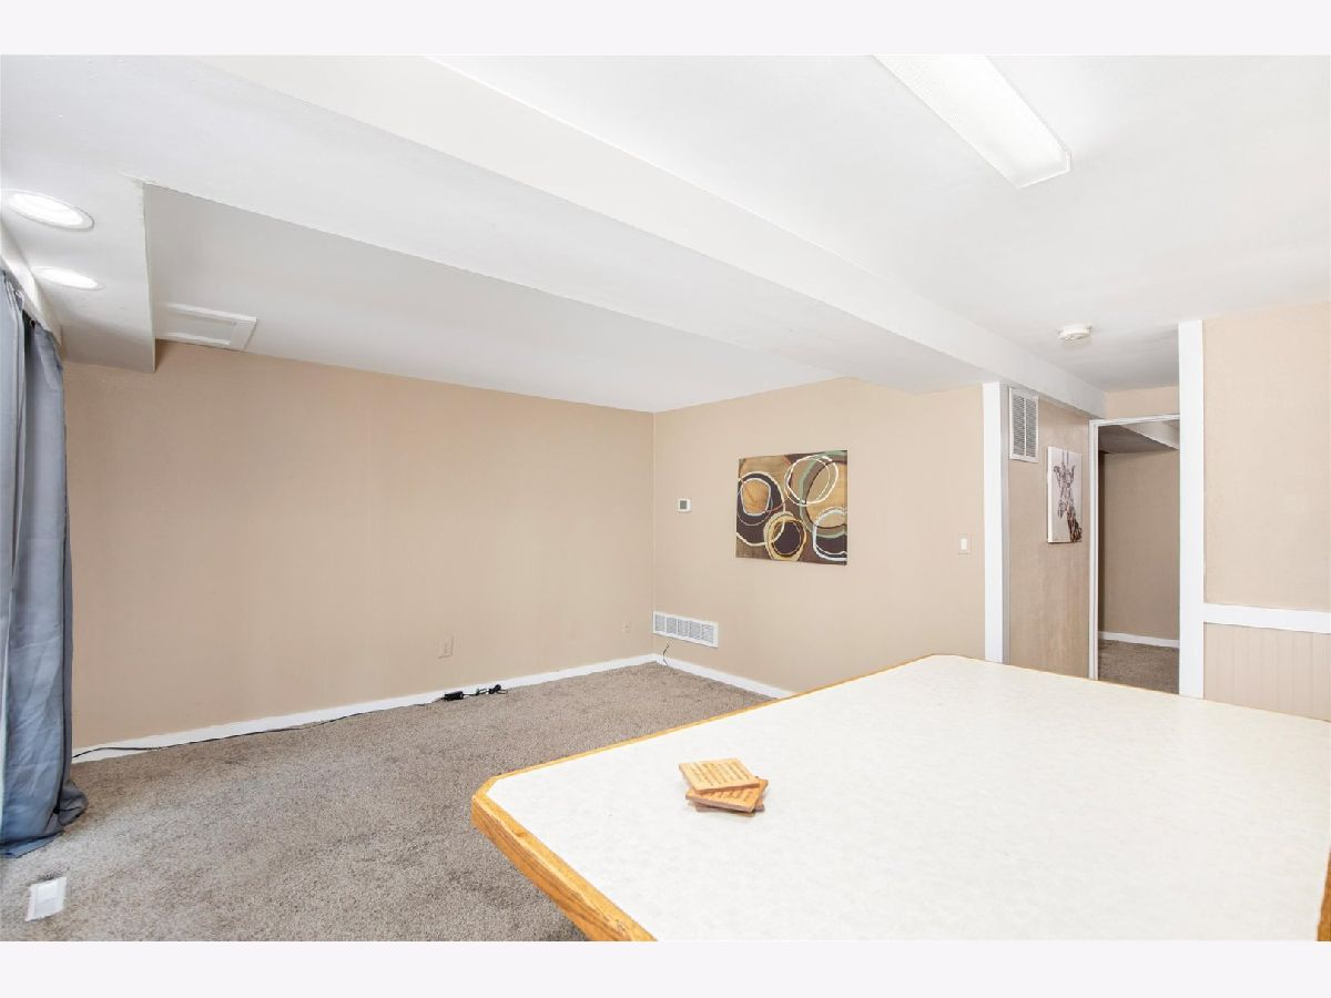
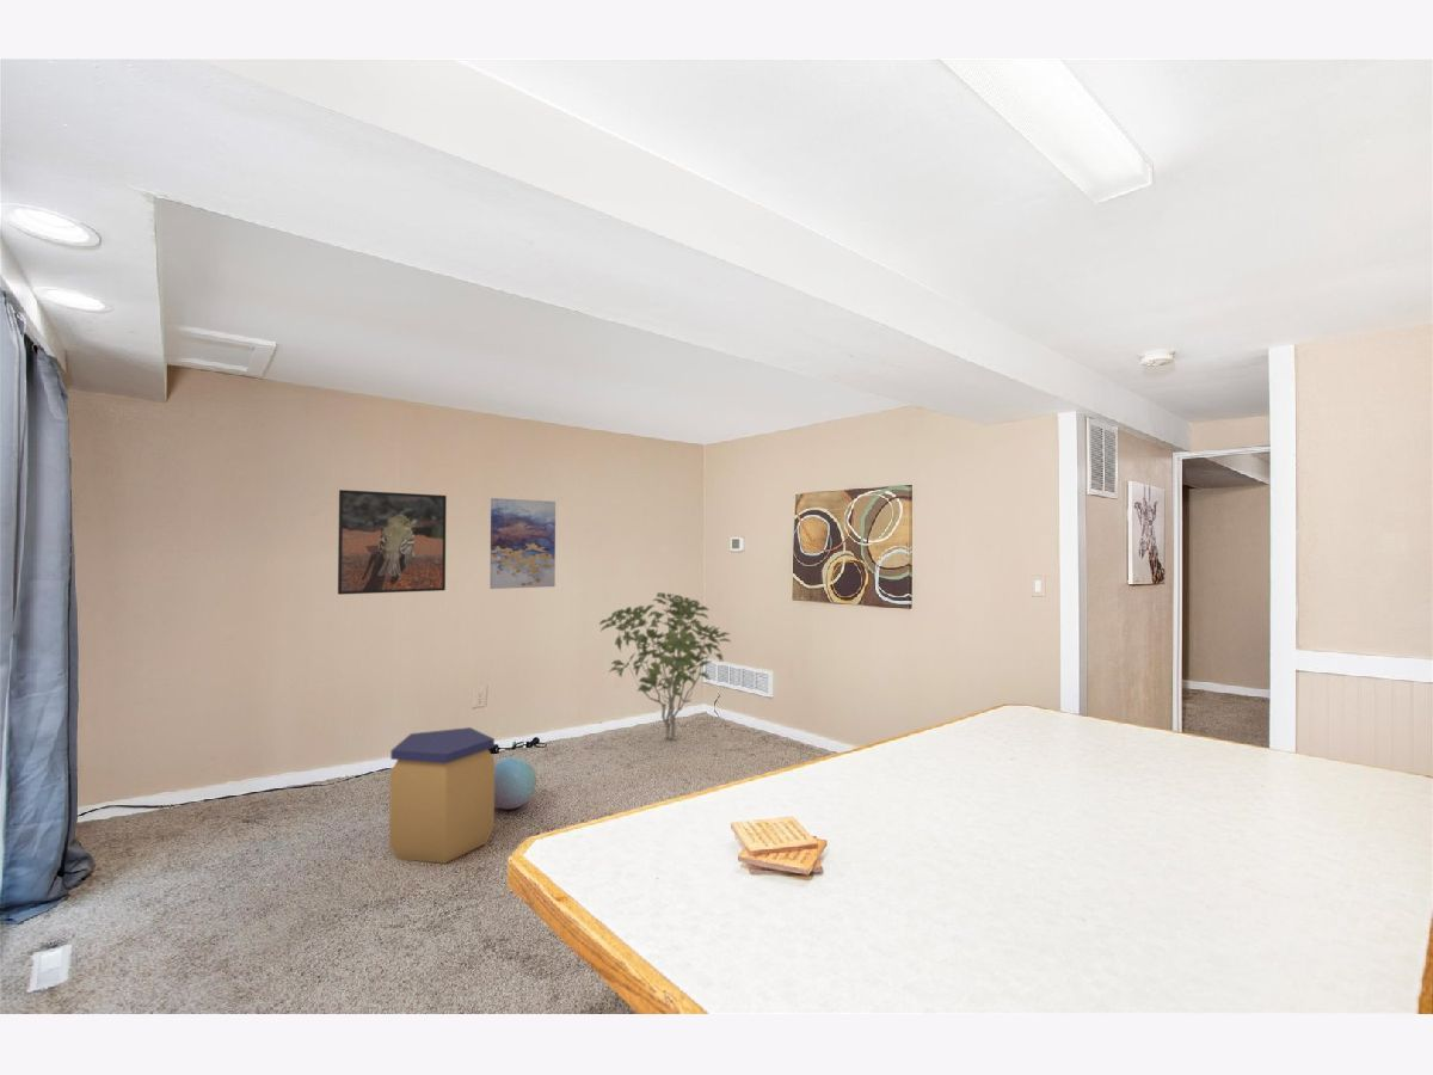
+ trash can [388,726,496,865]
+ ball [494,755,539,811]
+ wall art [488,497,556,590]
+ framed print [337,489,448,596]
+ shrub [598,591,732,742]
